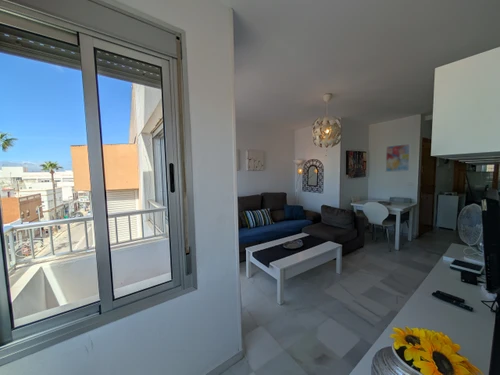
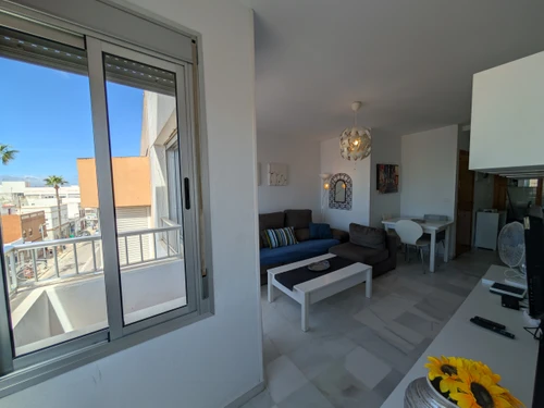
- wall art [385,142,412,173]
